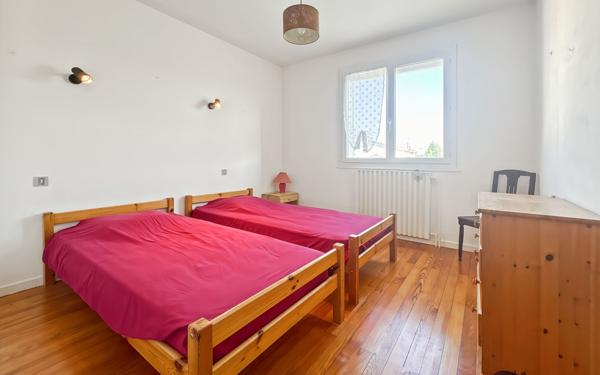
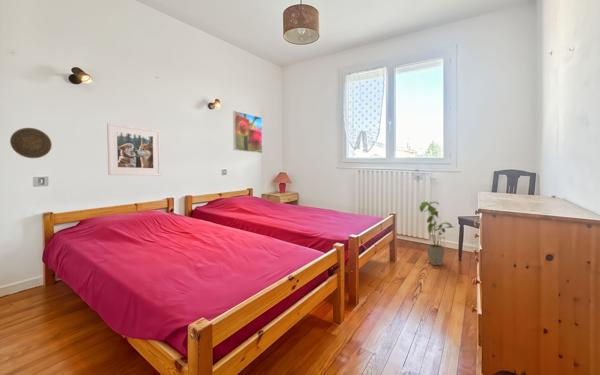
+ house plant [418,201,456,266]
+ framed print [106,122,162,177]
+ decorative plate [9,127,53,159]
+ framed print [232,110,264,154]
